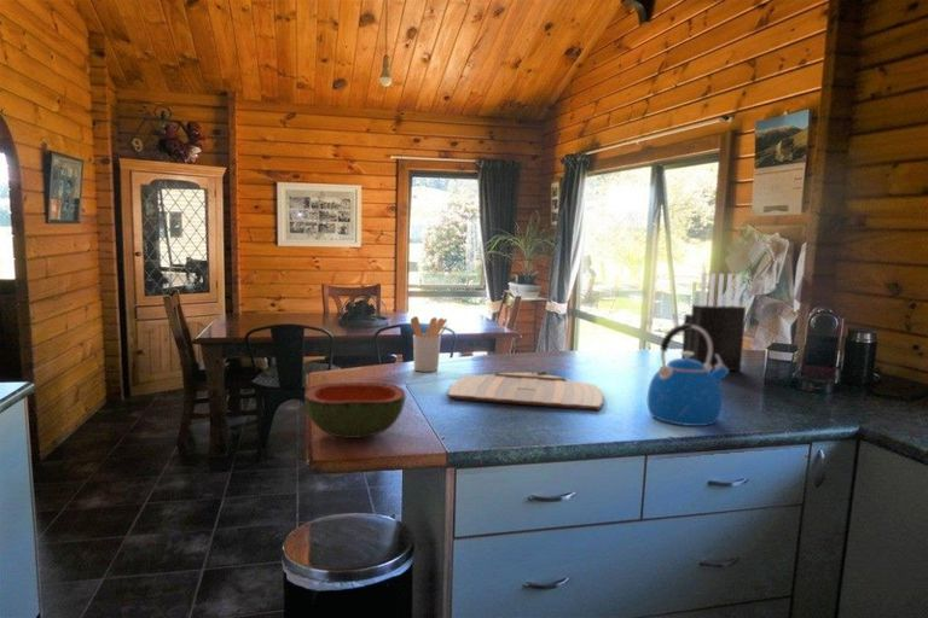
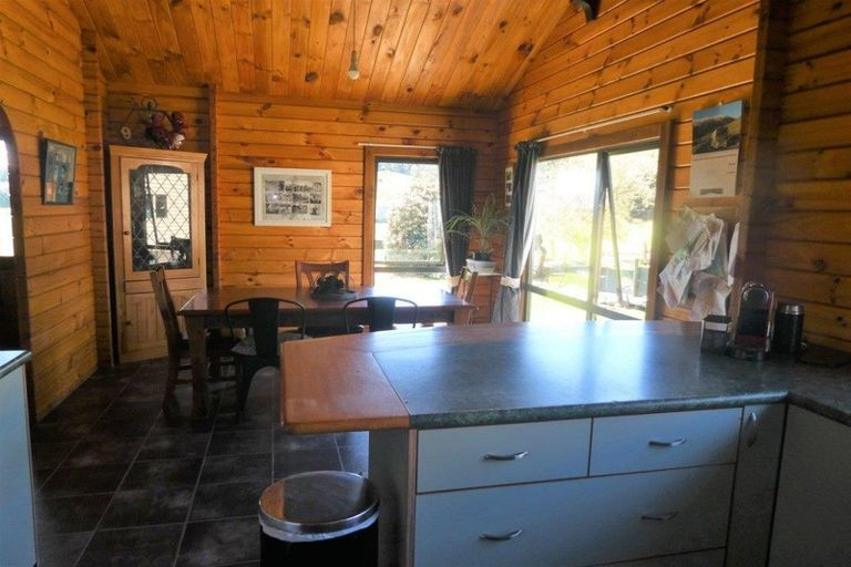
- utensil holder [410,315,448,373]
- bowl [303,381,407,439]
- knife block [680,272,747,372]
- kettle [646,322,730,427]
- cutting board [447,371,604,412]
